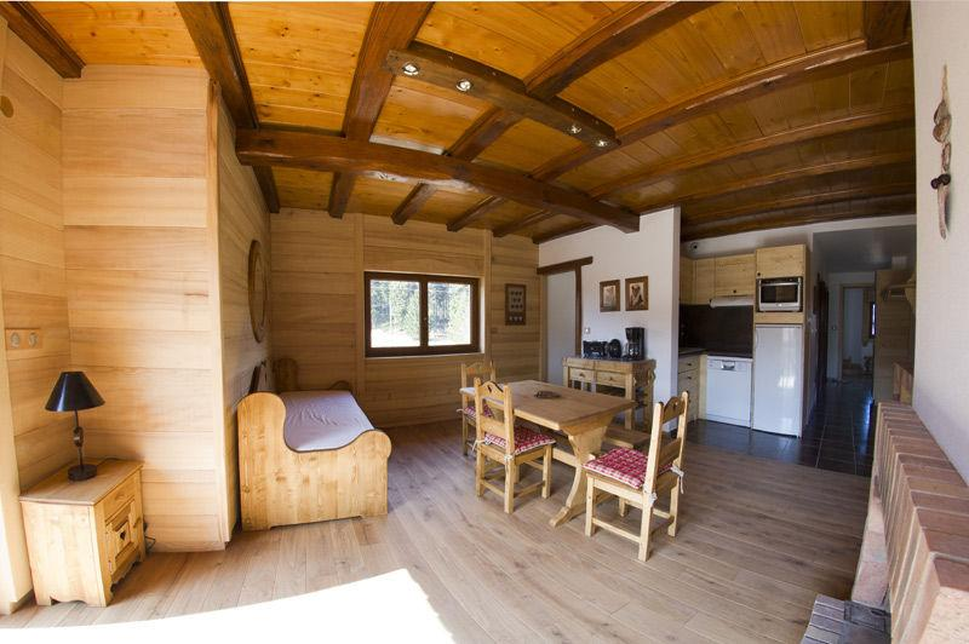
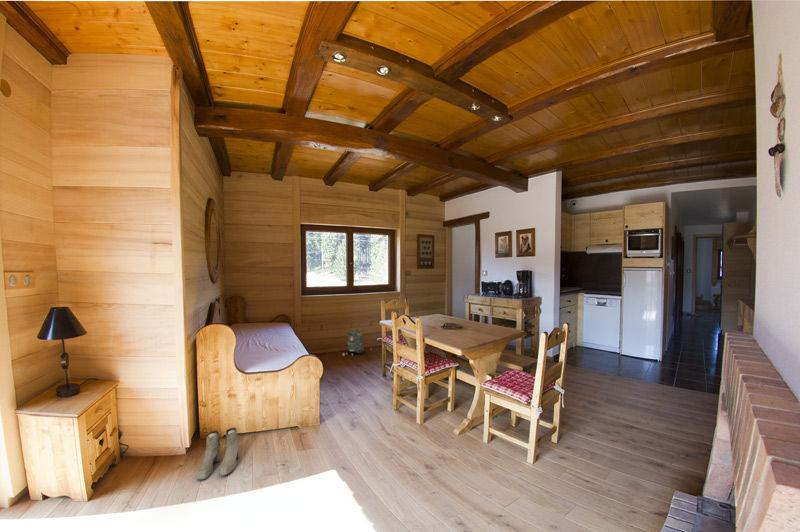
+ backpack [342,327,373,357]
+ boots [196,427,241,481]
